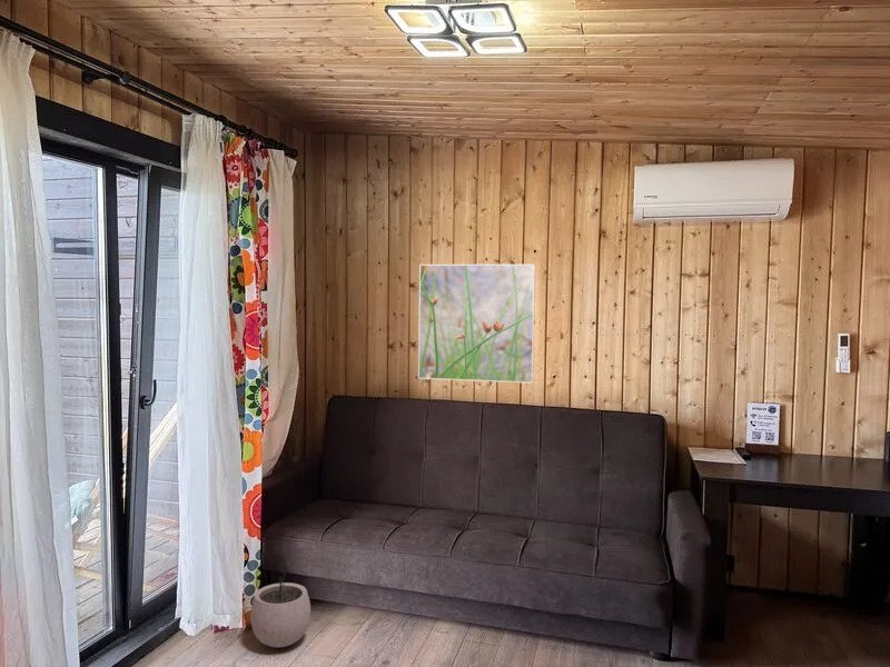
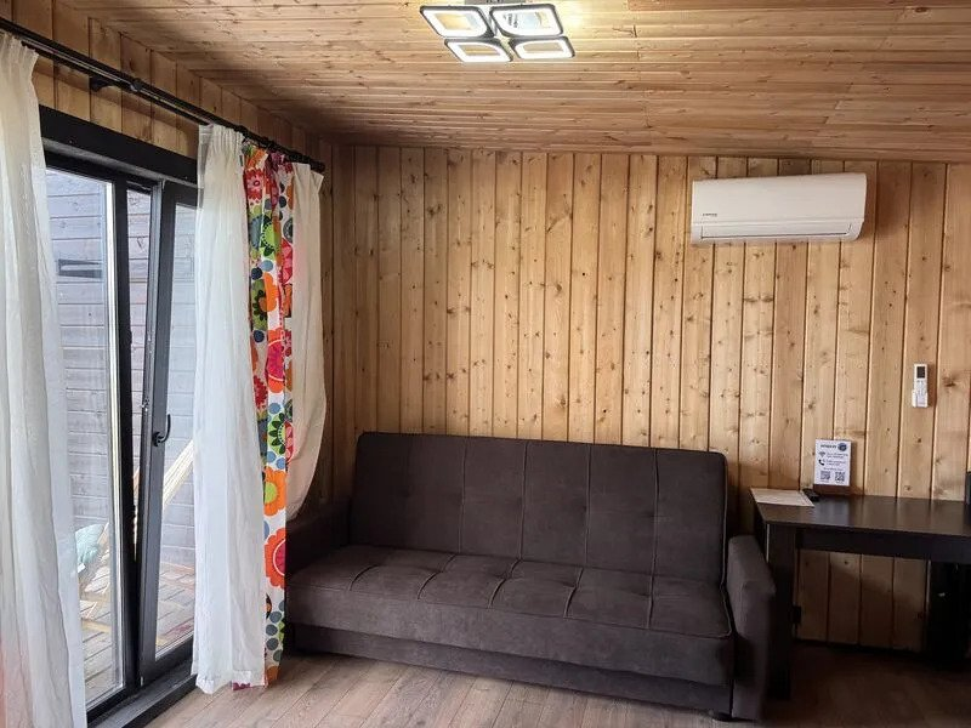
- plant pot [249,569,312,648]
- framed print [417,263,536,384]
